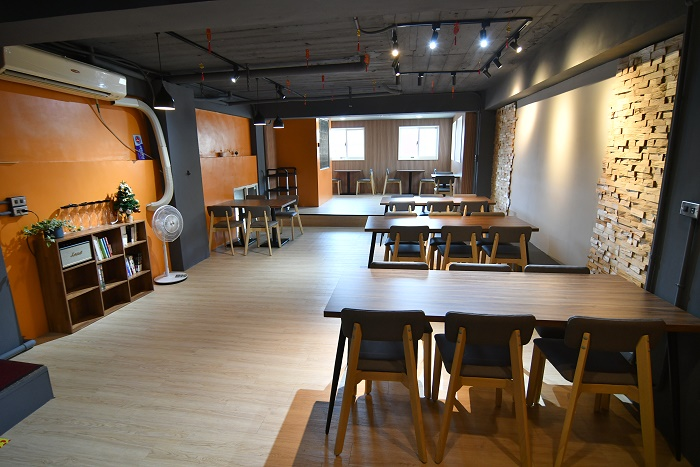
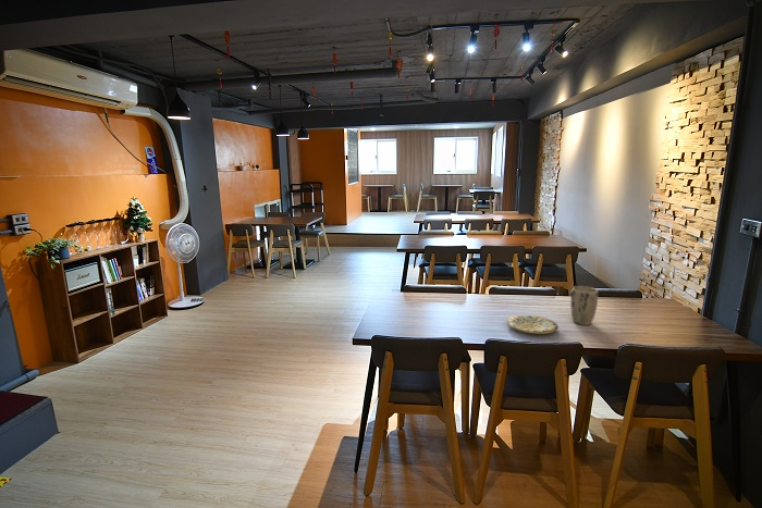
+ plant pot [569,285,599,326]
+ plate [506,313,560,335]
